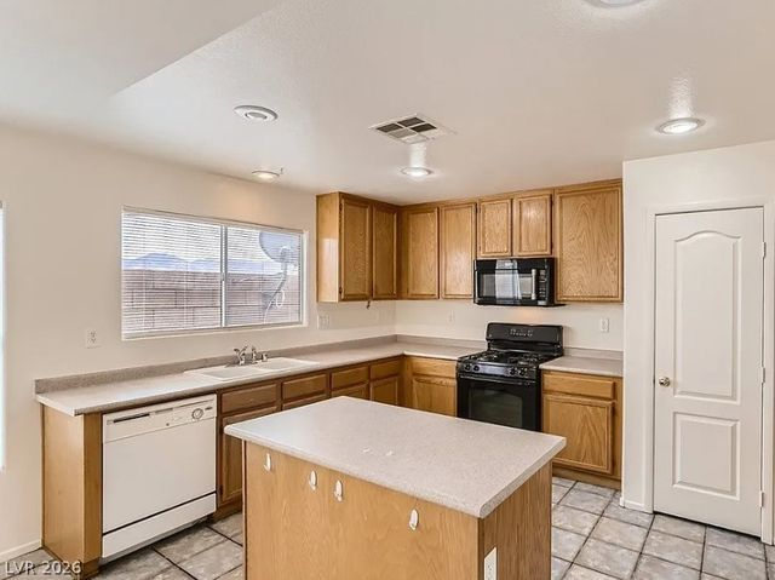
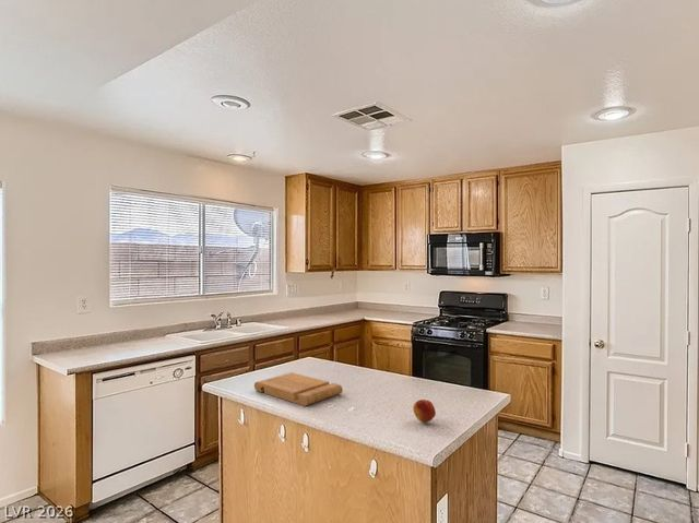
+ fruit [412,399,437,424]
+ cutting board [253,371,343,407]
